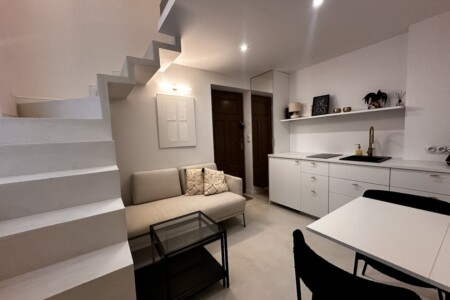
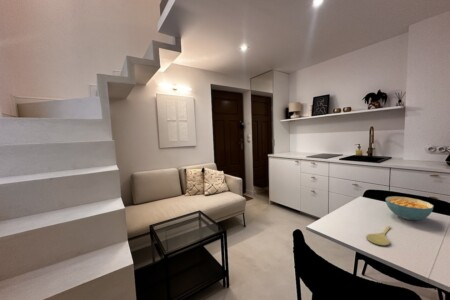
+ spoon [366,225,391,246]
+ cereal bowl [385,195,435,221]
